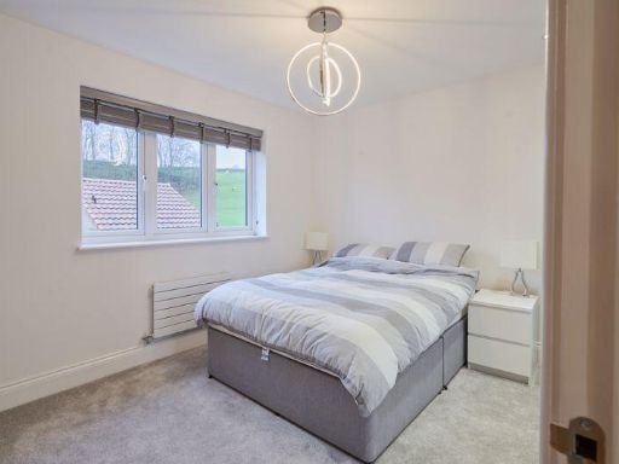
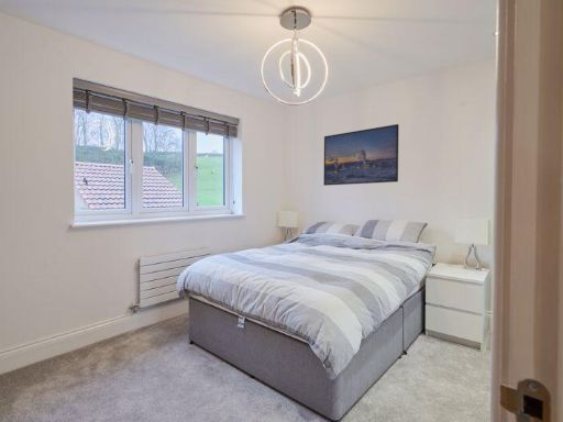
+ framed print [322,123,400,187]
